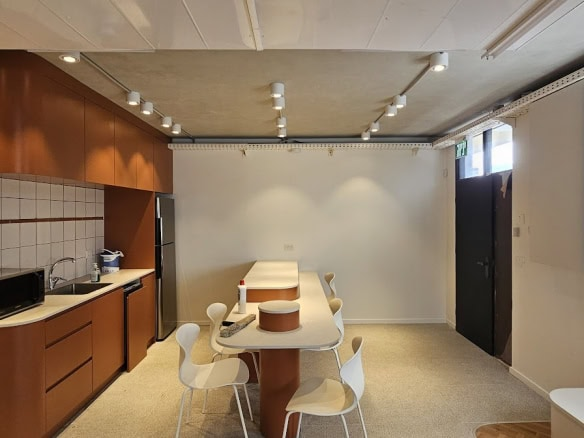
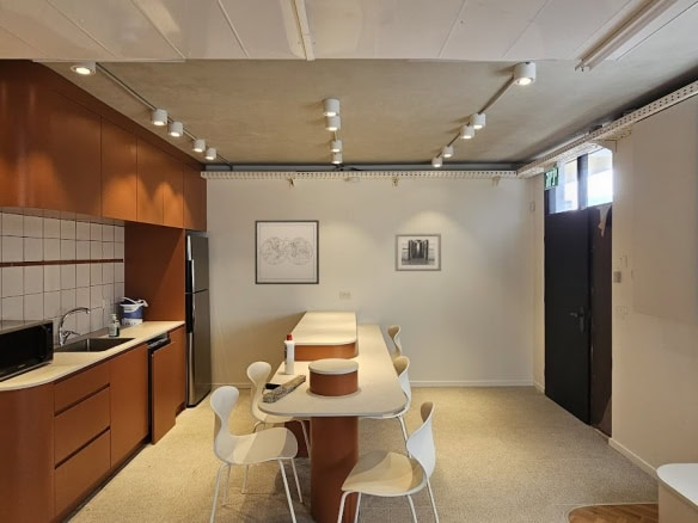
+ wall art [253,219,320,285]
+ wall art [394,232,442,272]
